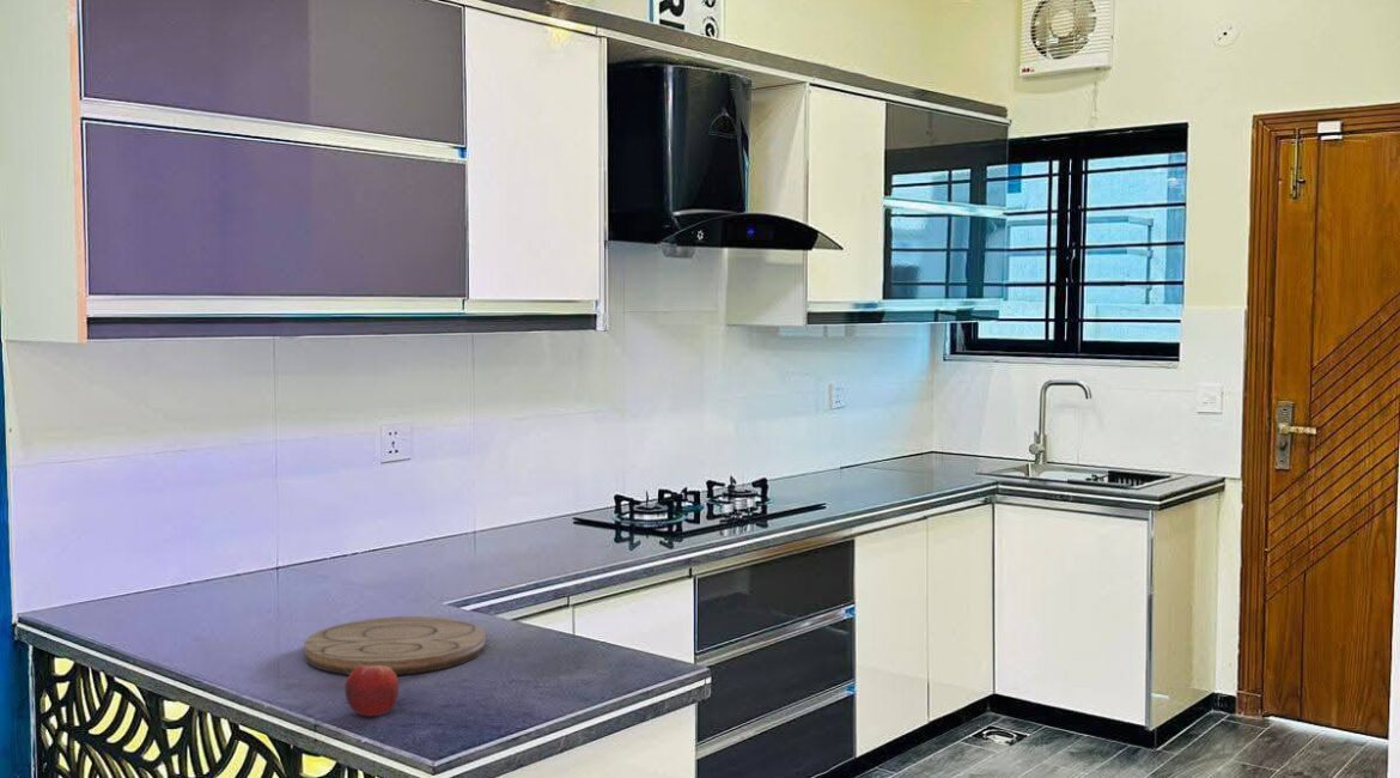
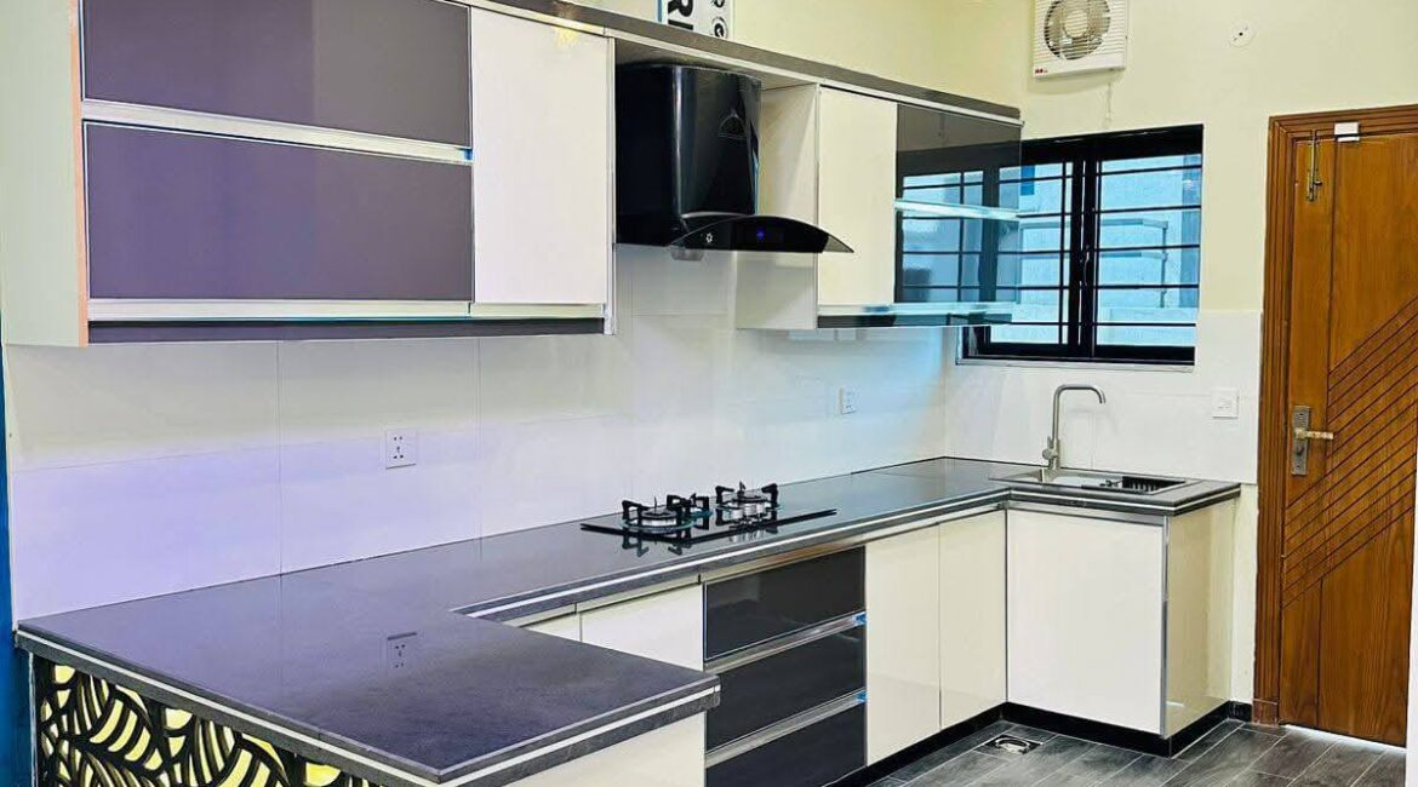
- cutting board [304,615,487,676]
- fruit [343,663,400,717]
